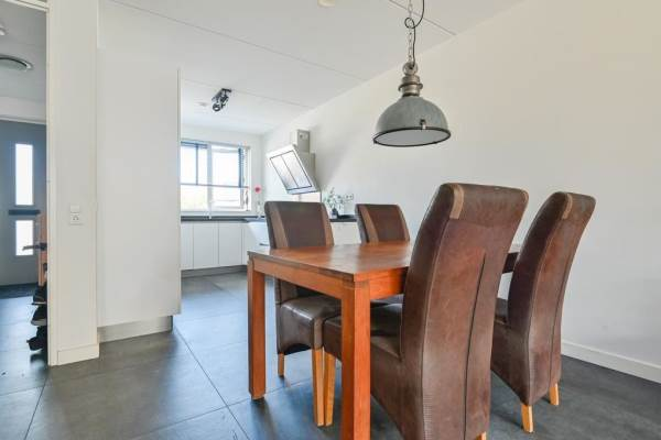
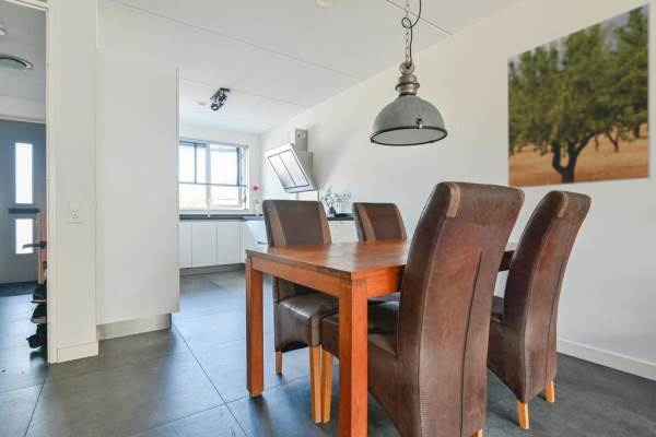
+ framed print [506,1,652,189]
